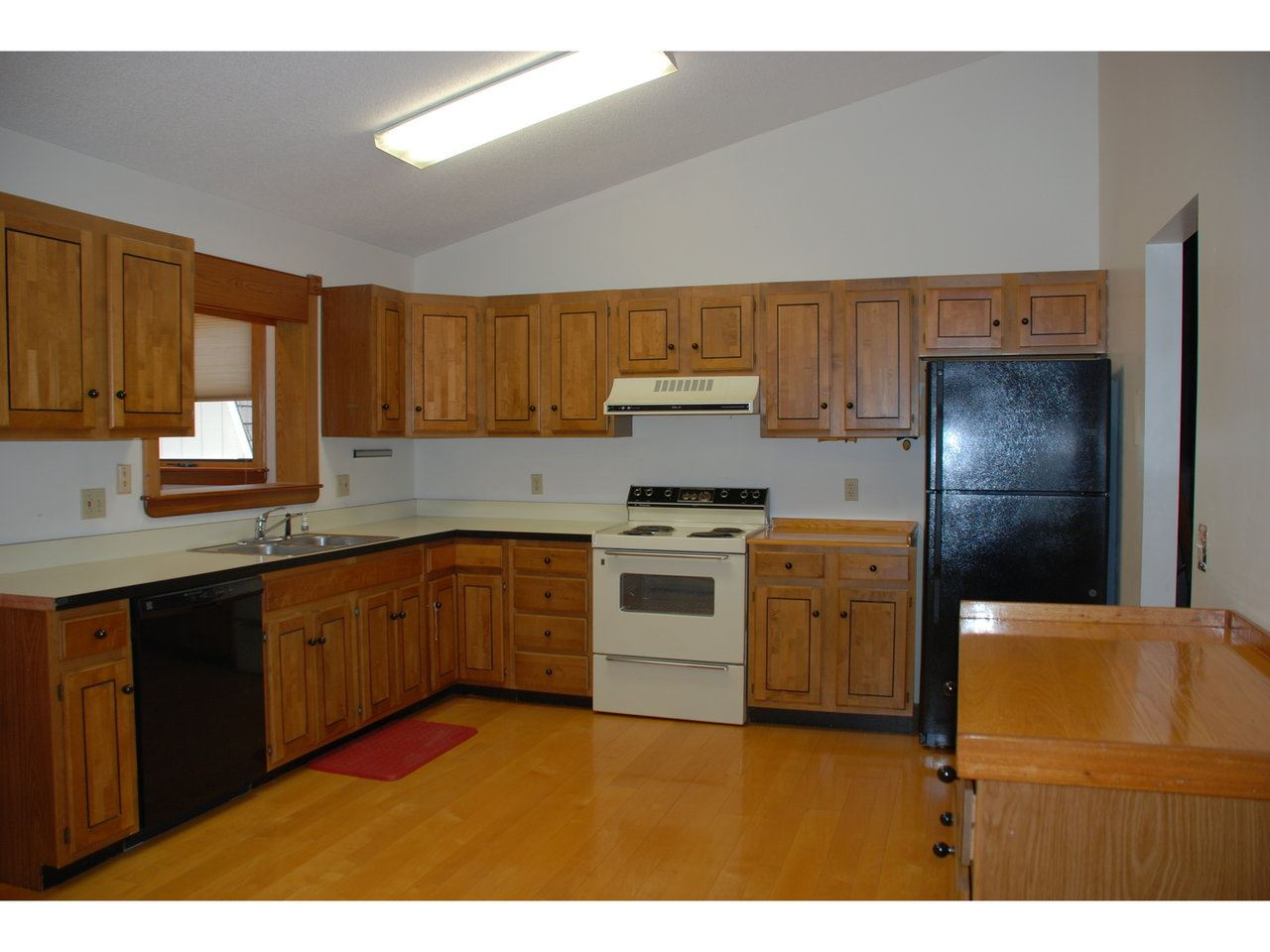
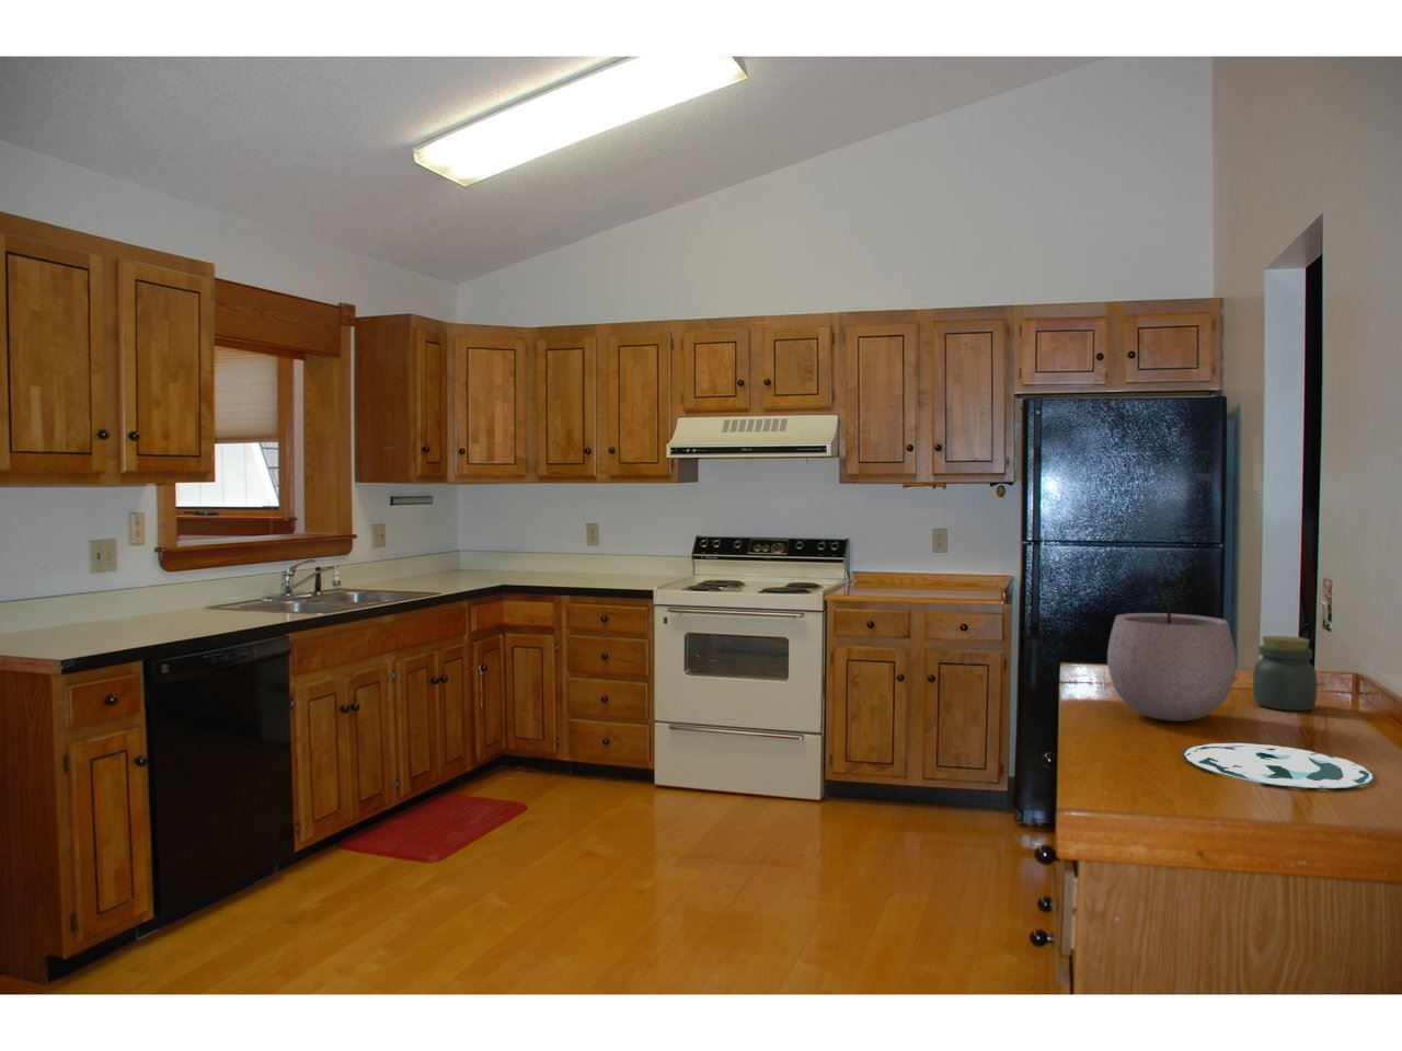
+ plant pot [1106,573,1238,722]
+ jar [1252,635,1319,712]
+ plate [1182,742,1376,789]
